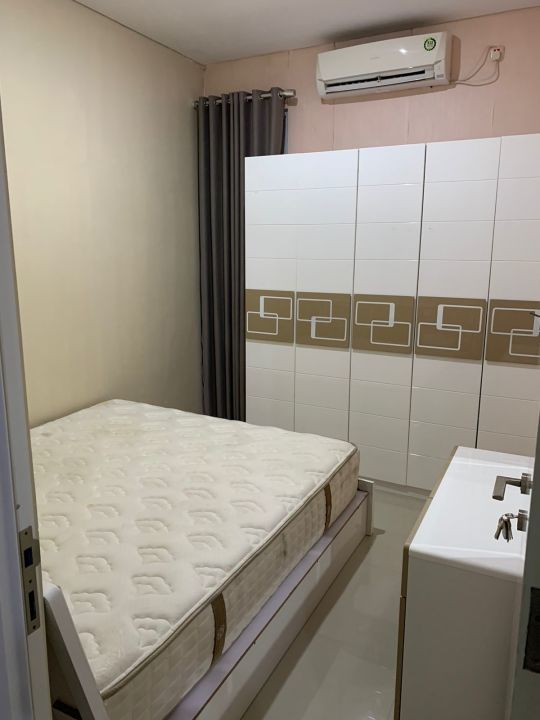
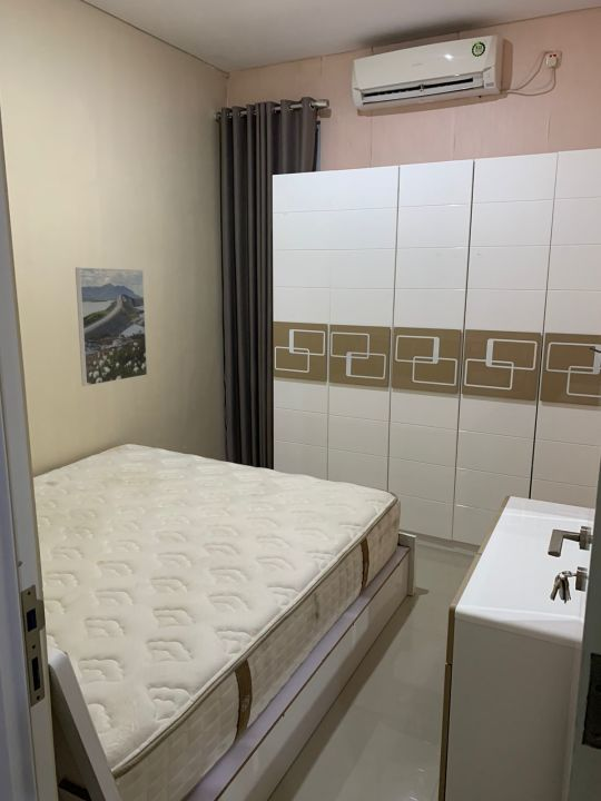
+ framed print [75,267,148,387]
